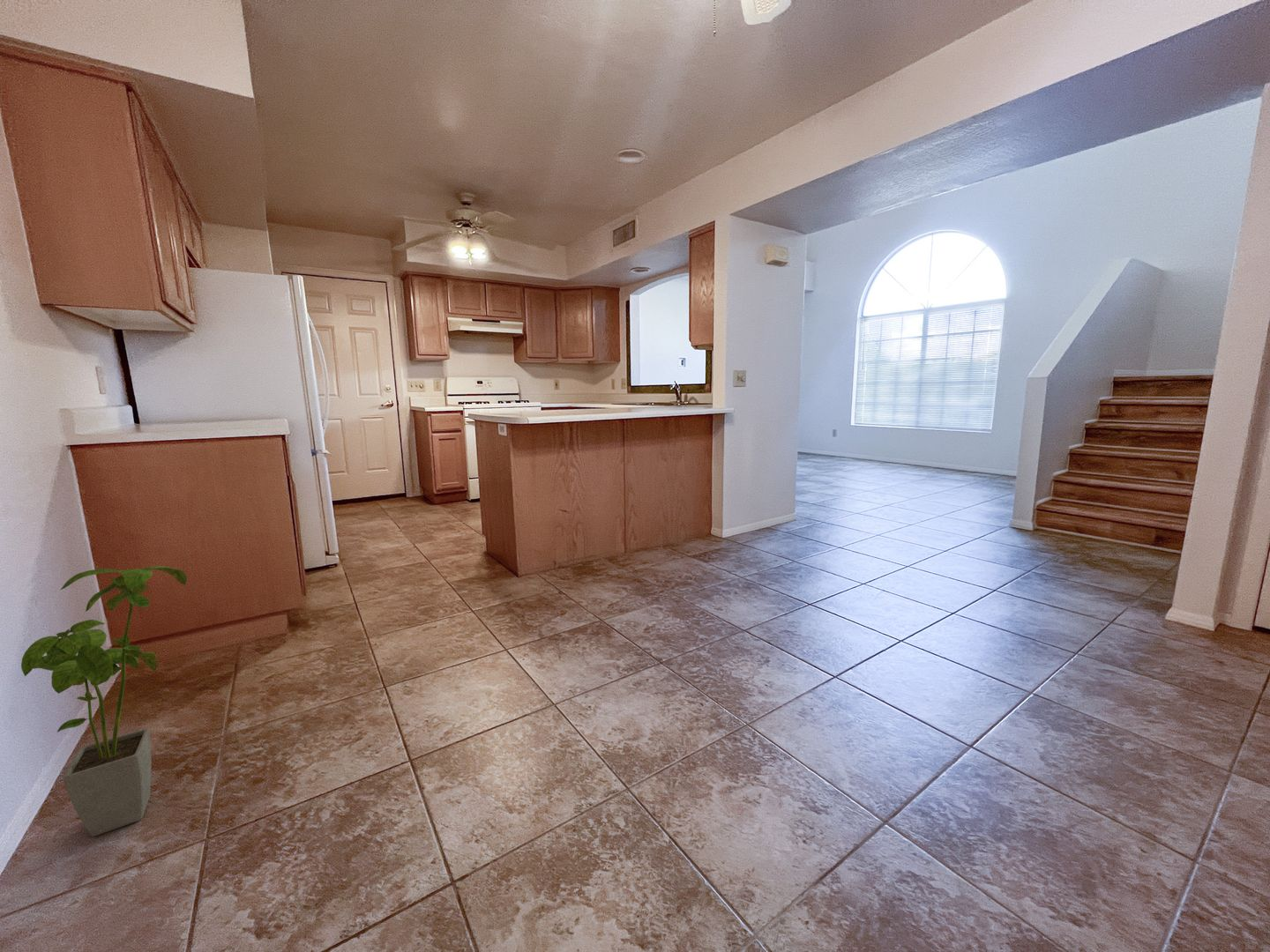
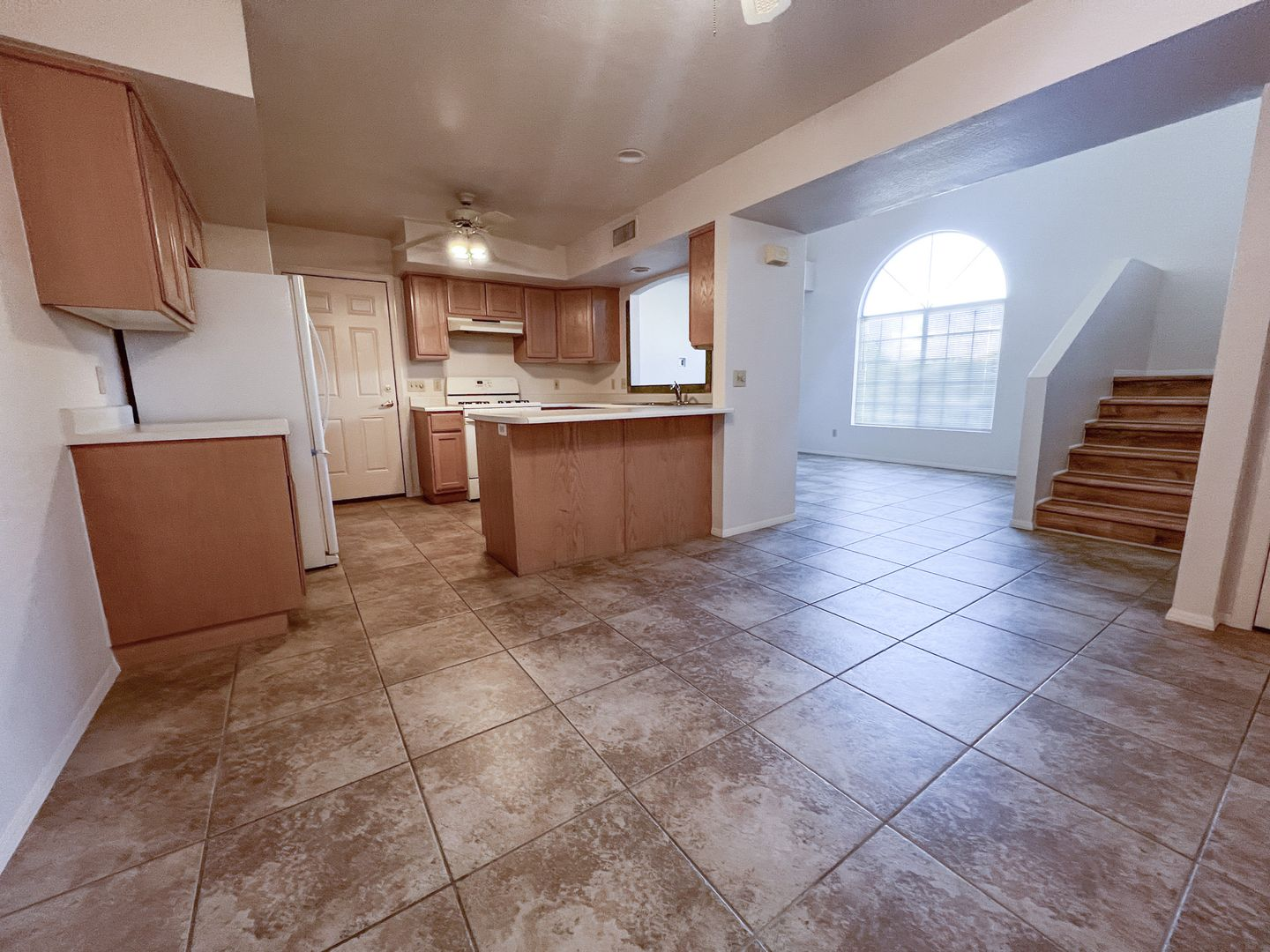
- house plant [20,565,188,837]
